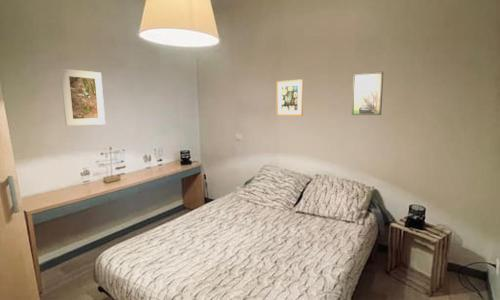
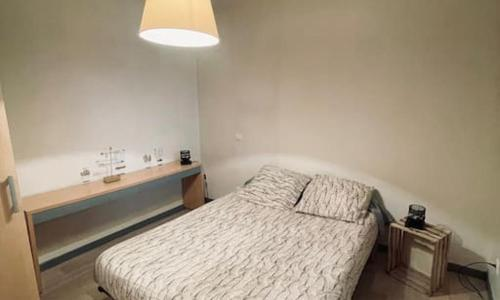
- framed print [59,68,106,127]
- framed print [351,71,384,116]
- wall art [276,78,304,117]
